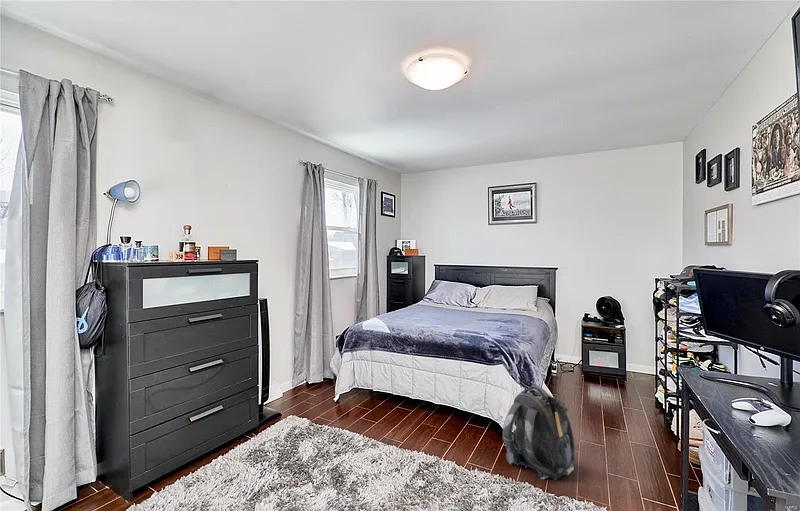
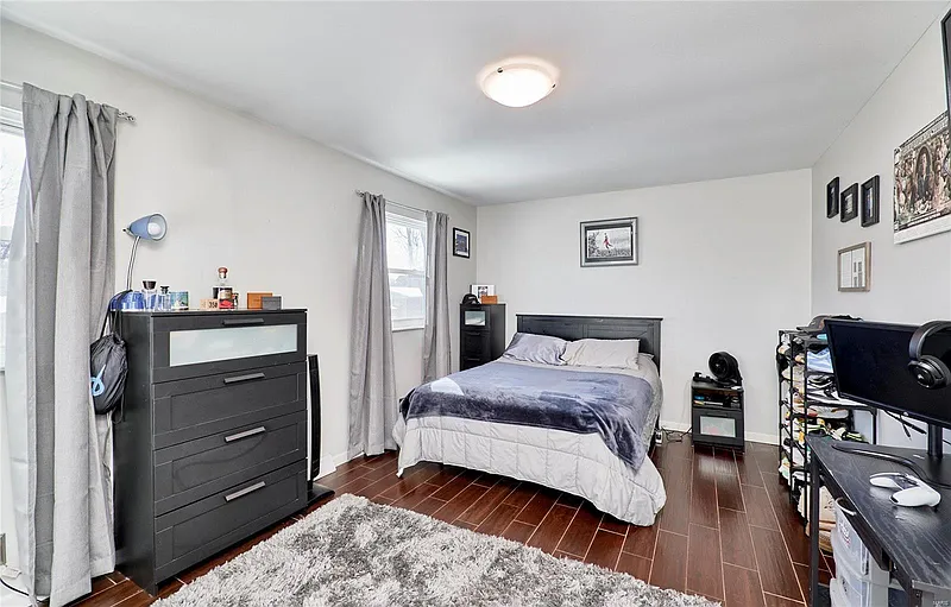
- backpack [502,385,576,481]
